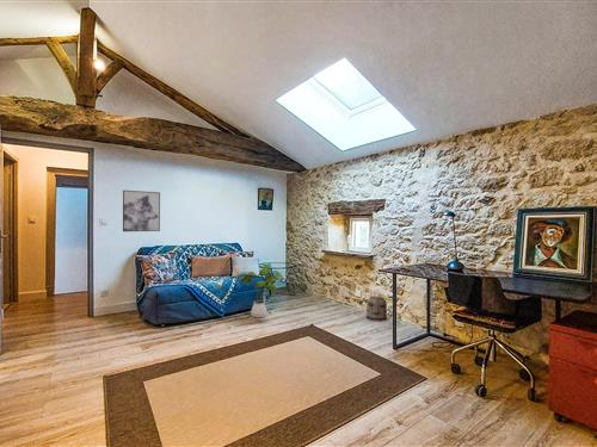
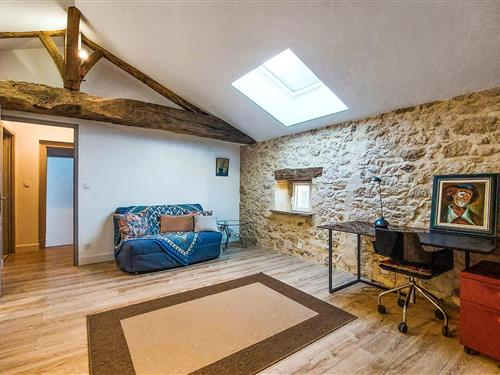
- basket [365,290,388,323]
- wall art [122,190,161,232]
- house plant [234,263,284,318]
